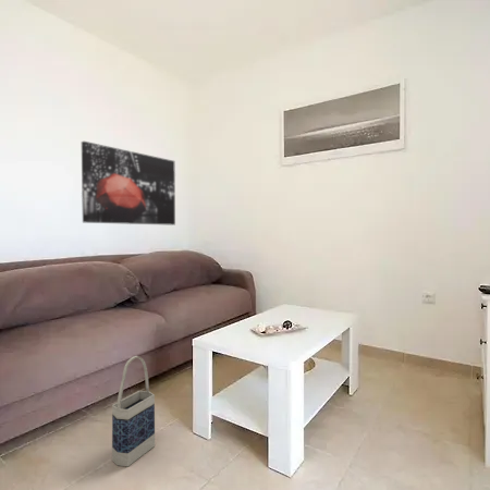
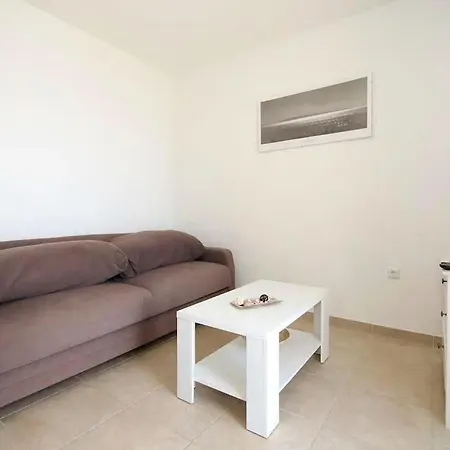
- wall art [81,140,176,226]
- bag [111,355,156,467]
